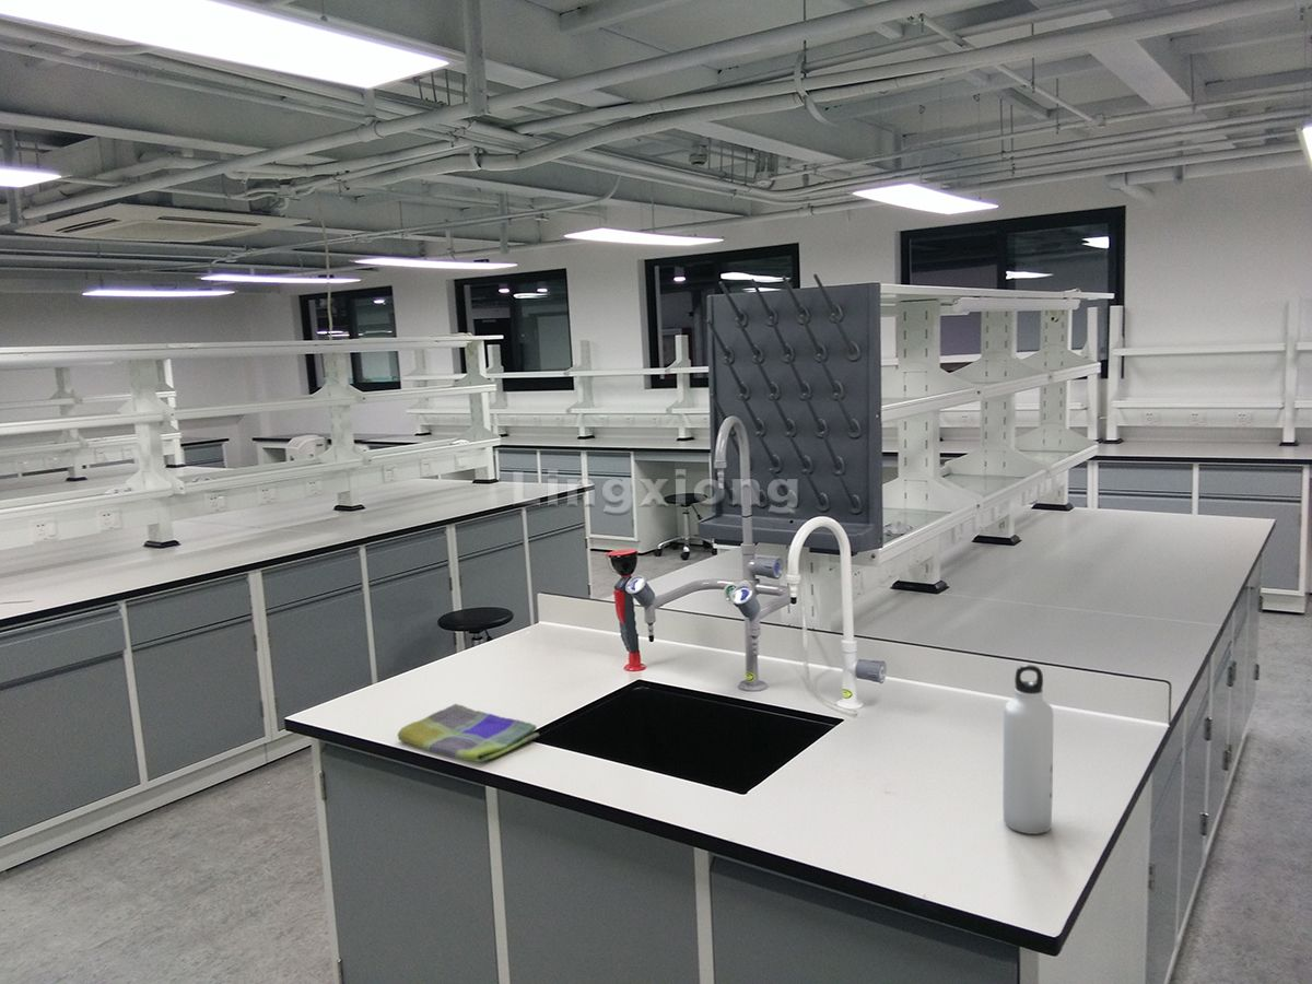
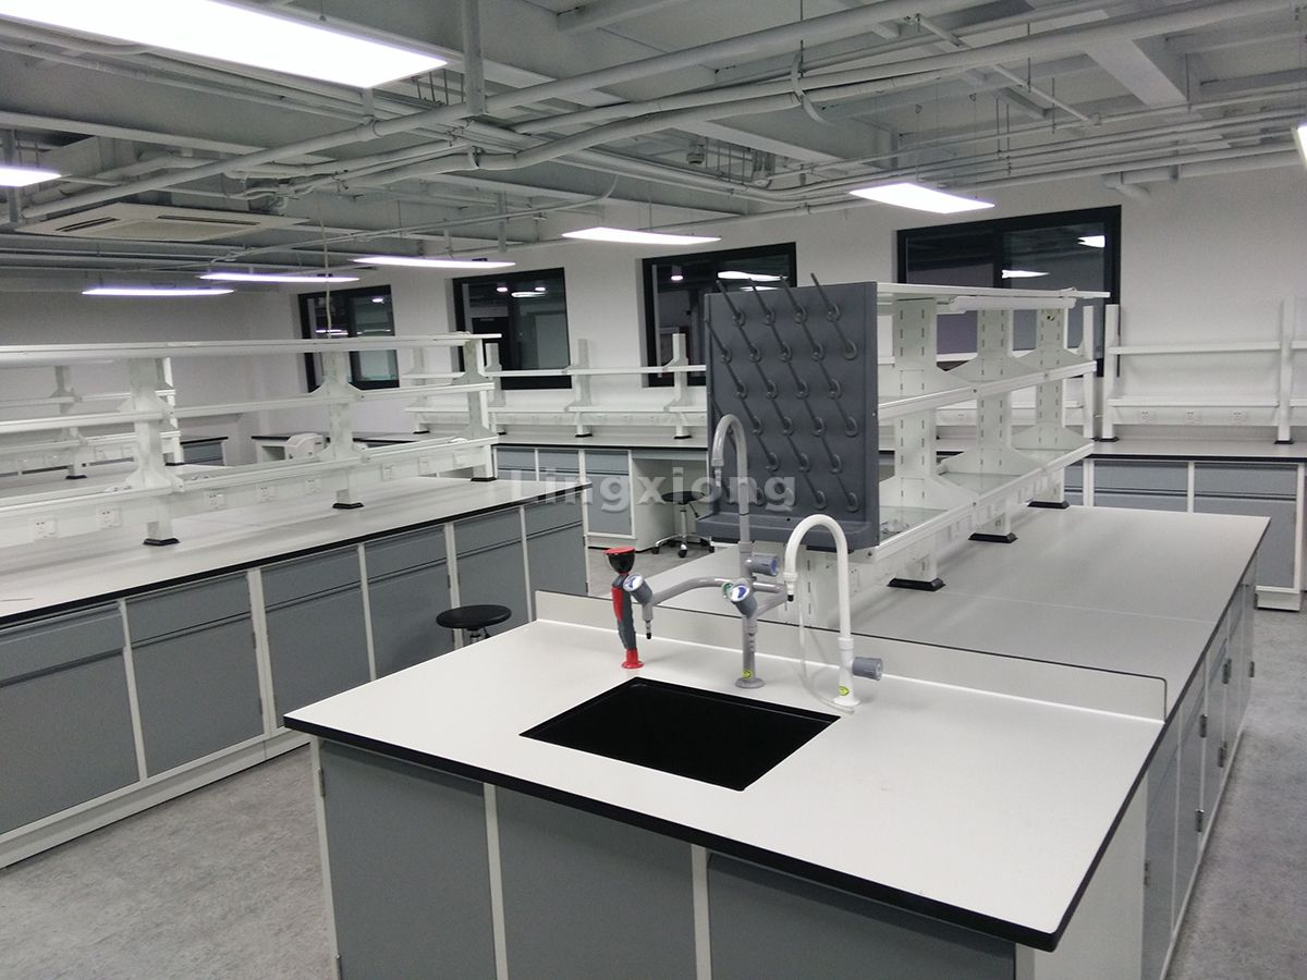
- water bottle [1001,664,1054,835]
- dish towel [397,703,540,763]
